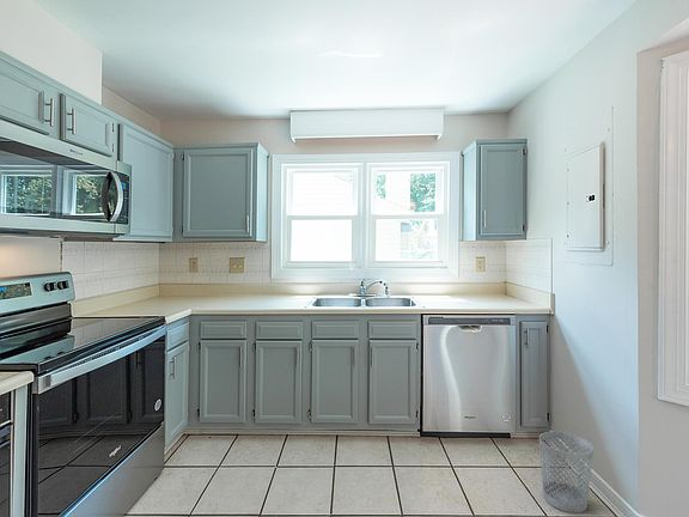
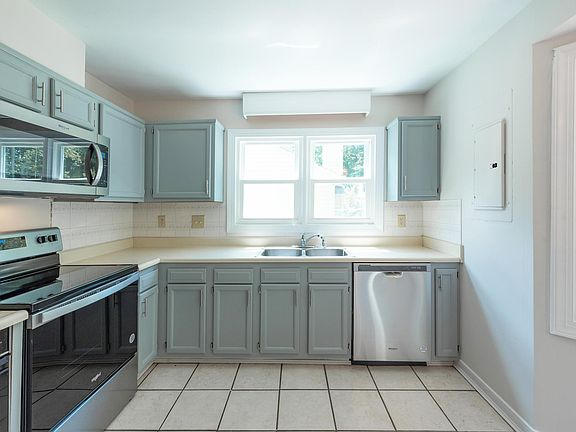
- wastebasket [538,431,595,513]
